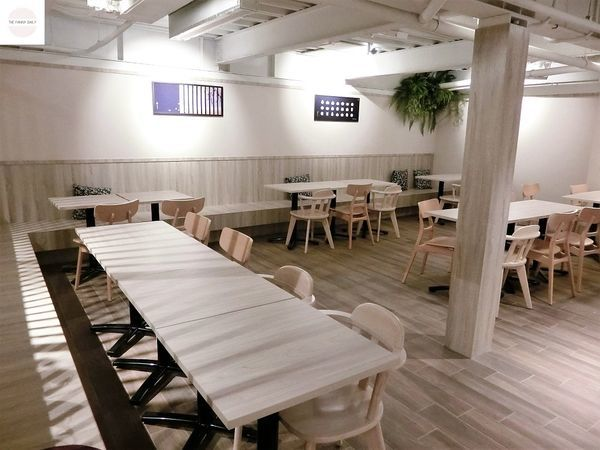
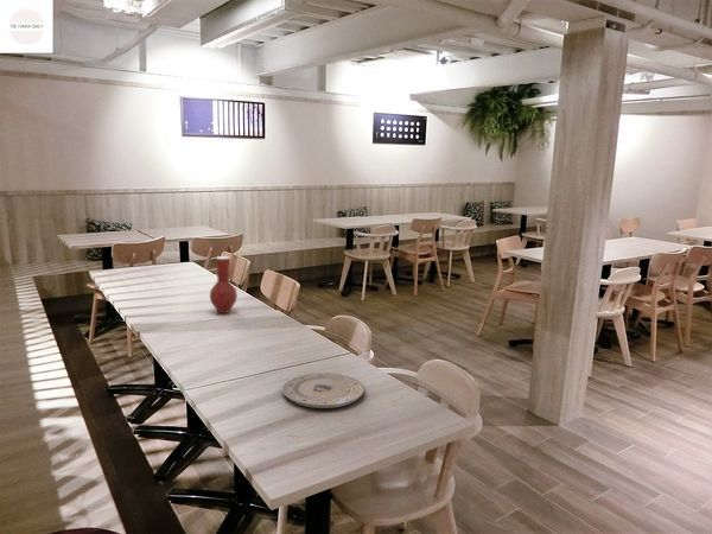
+ plate [281,371,365,409]
+ vase [209,255,239,314]
